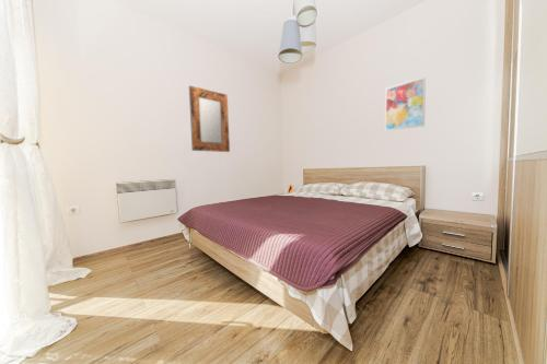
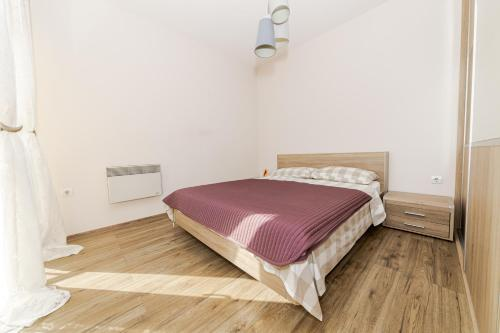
- home mirror [188,85,231,153]
- wall art [384,77,427,132]
